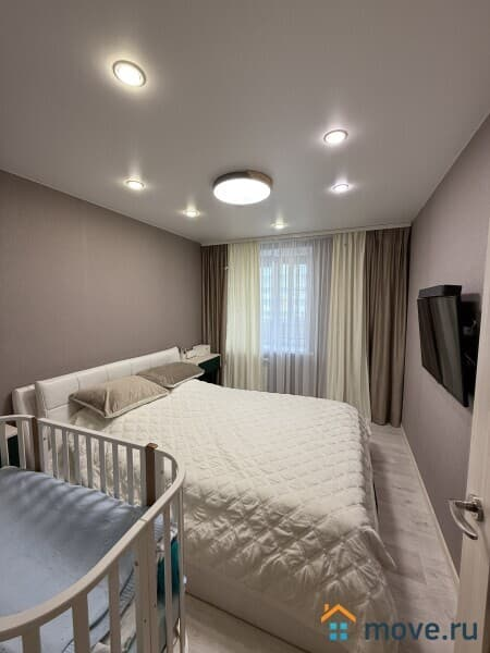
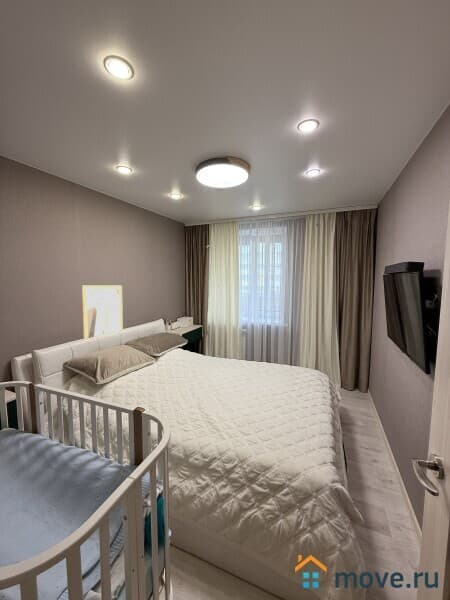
+ wall art [81,285,124,340]
